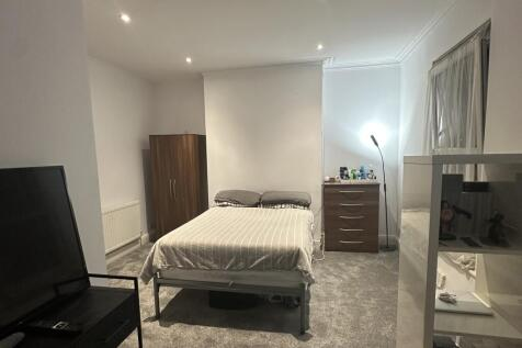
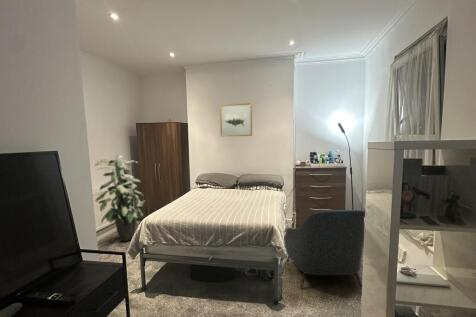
+ armchair [284,209,366,290]
+ indoor plant [94,154,147,242]
+ wall art [219,102,253,137]
